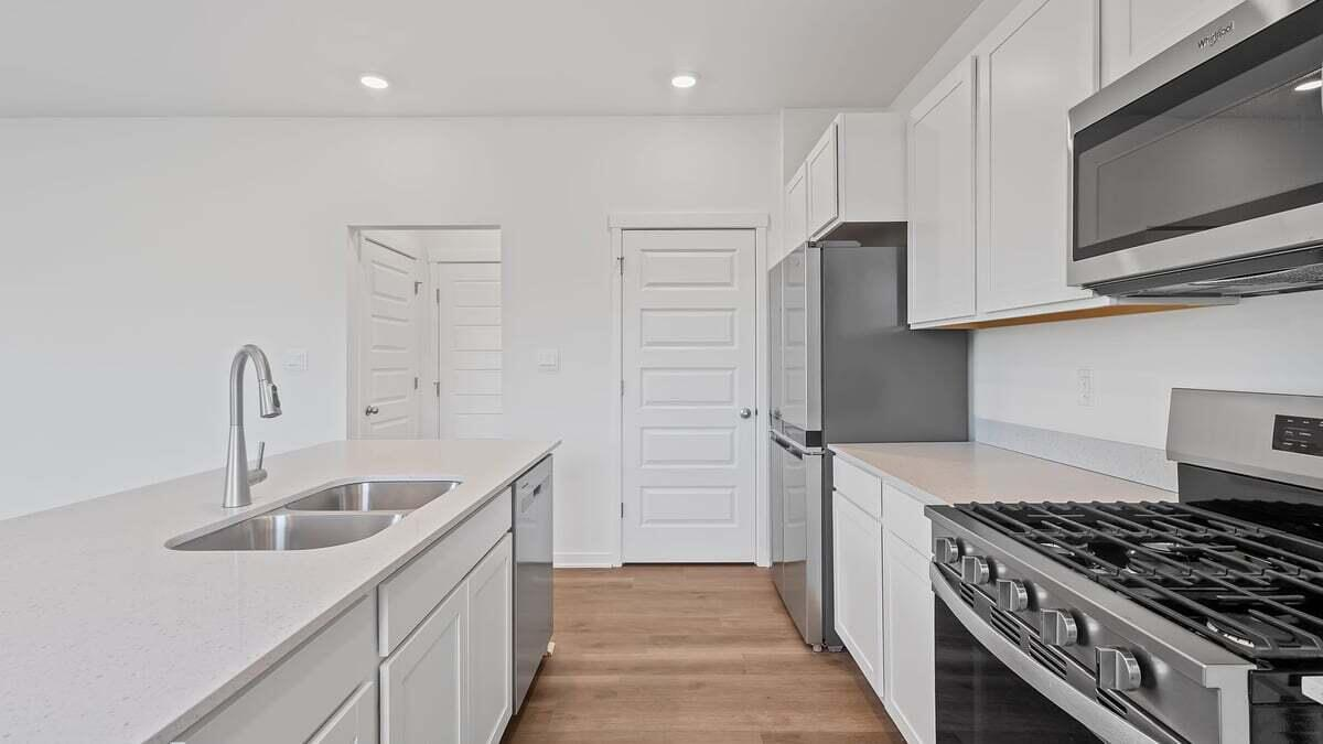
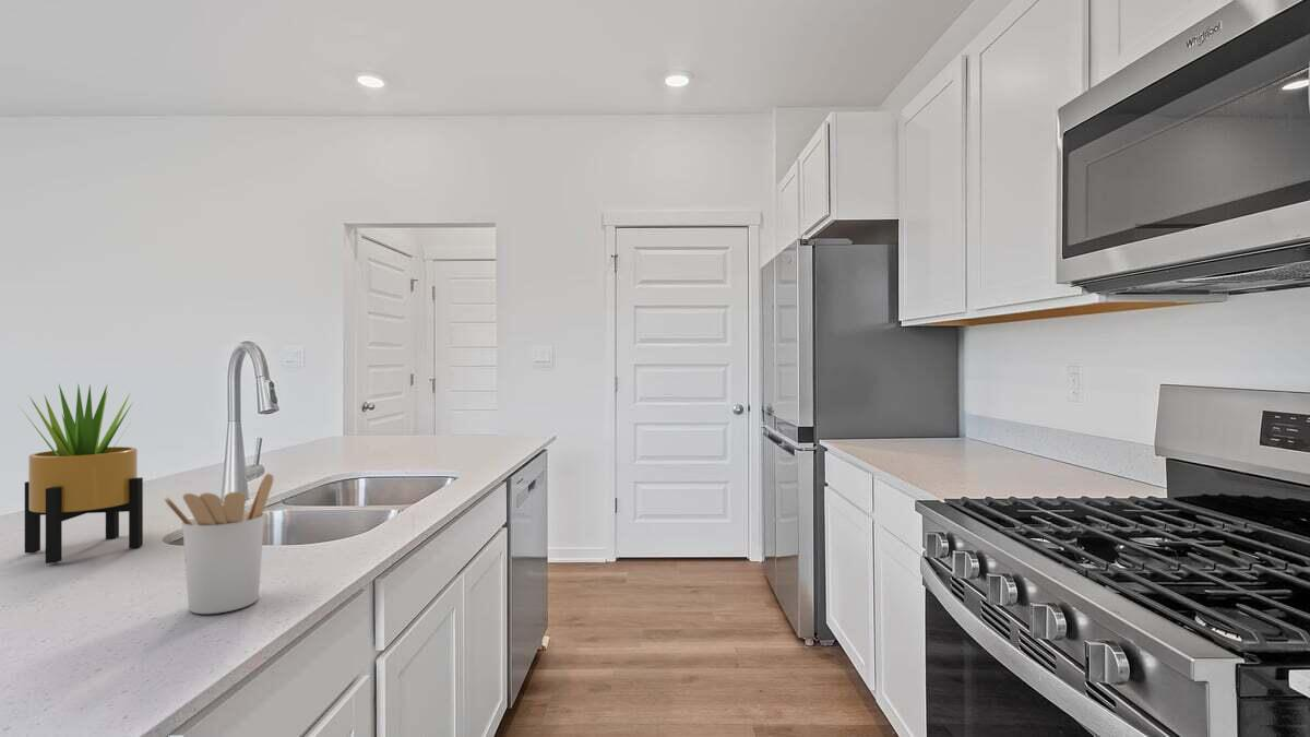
+ potted plant [16,382,147,564]
+ utensil holder [163,473,274,615]
